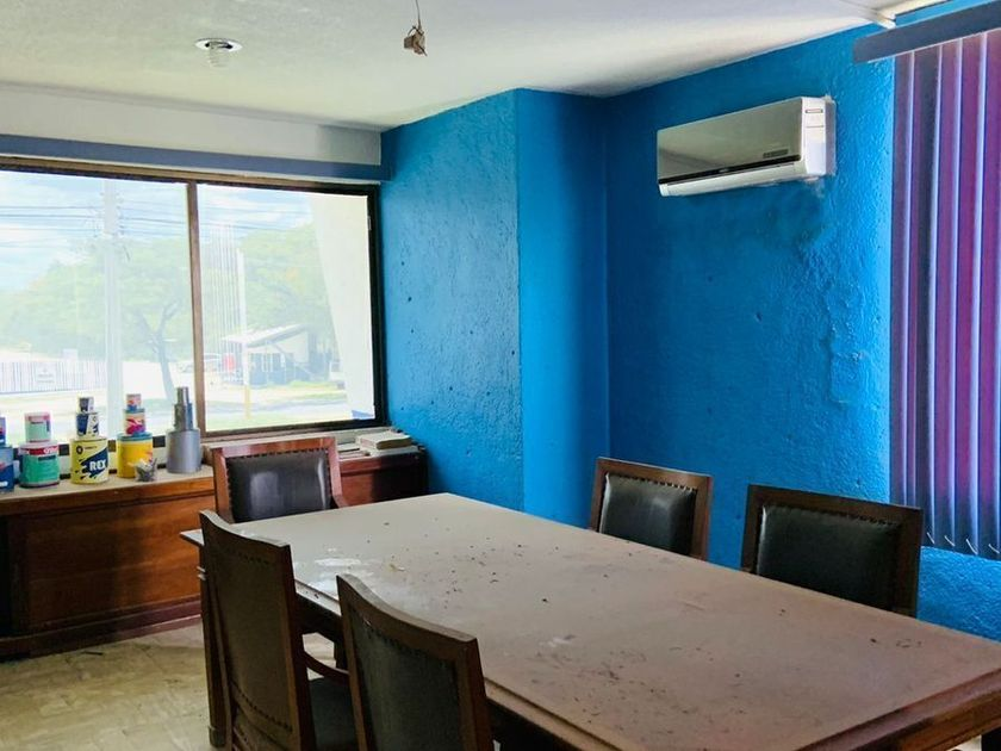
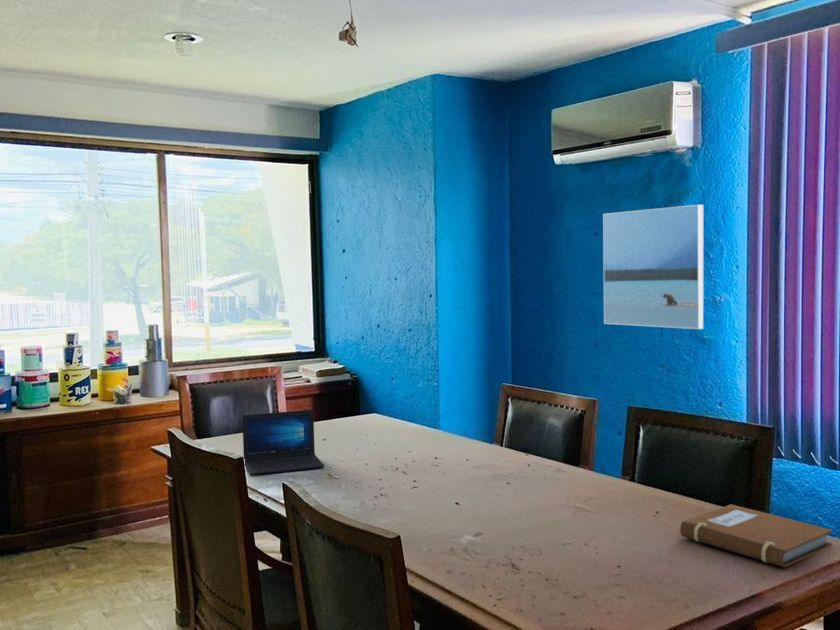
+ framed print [602,204,704,330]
+ laptop [241,409,325,476]
+ notebook [679,503,833,568]
